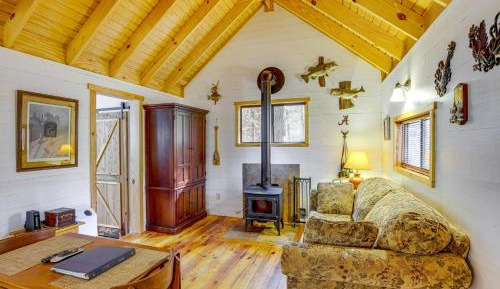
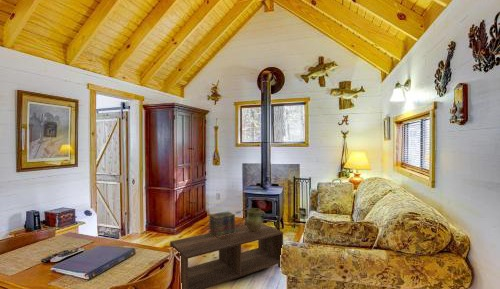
+ book stack [208,210,236,238]
+ ceramic jug [245,207,266,232]
+ coffee table [169,223,284,289]
